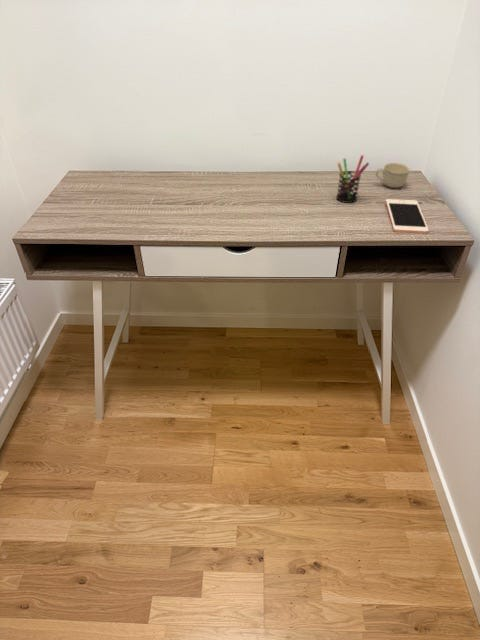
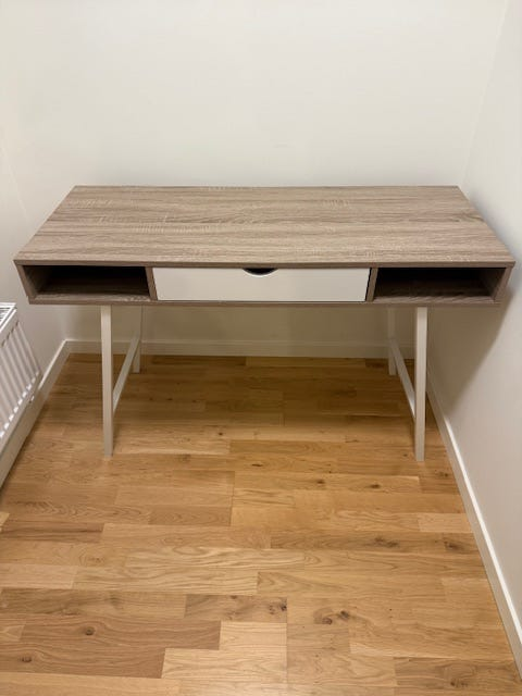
- cell phone [385,198,430,234]
- pen holder [335,154,370,204]
- cup [375,162,411,189]
